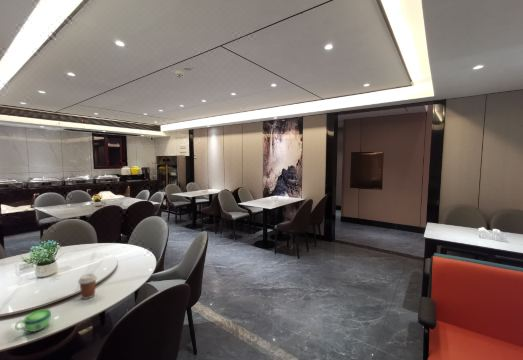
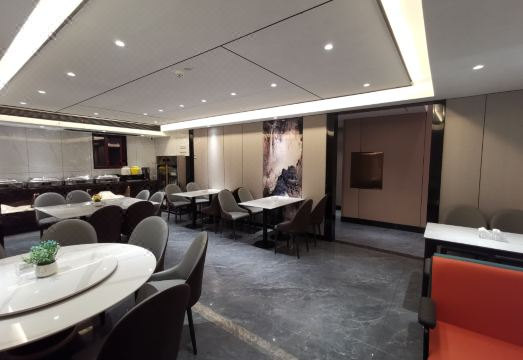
- coffee cup [77,272,98,300]
- cup [14,308,52,333]
